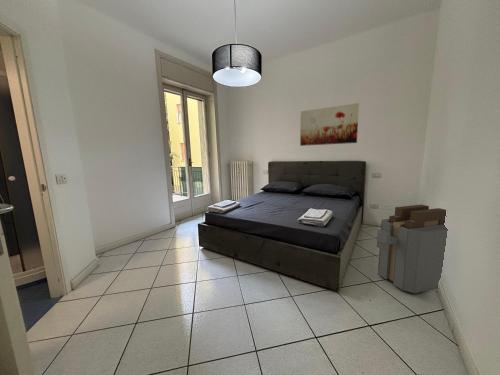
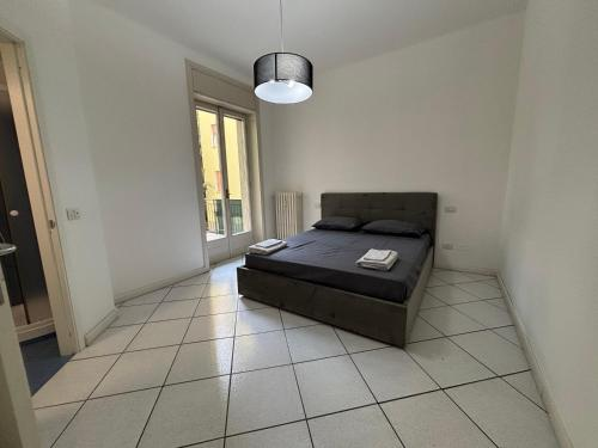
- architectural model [375,204,449,294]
- wall art [299,102,360,147]
